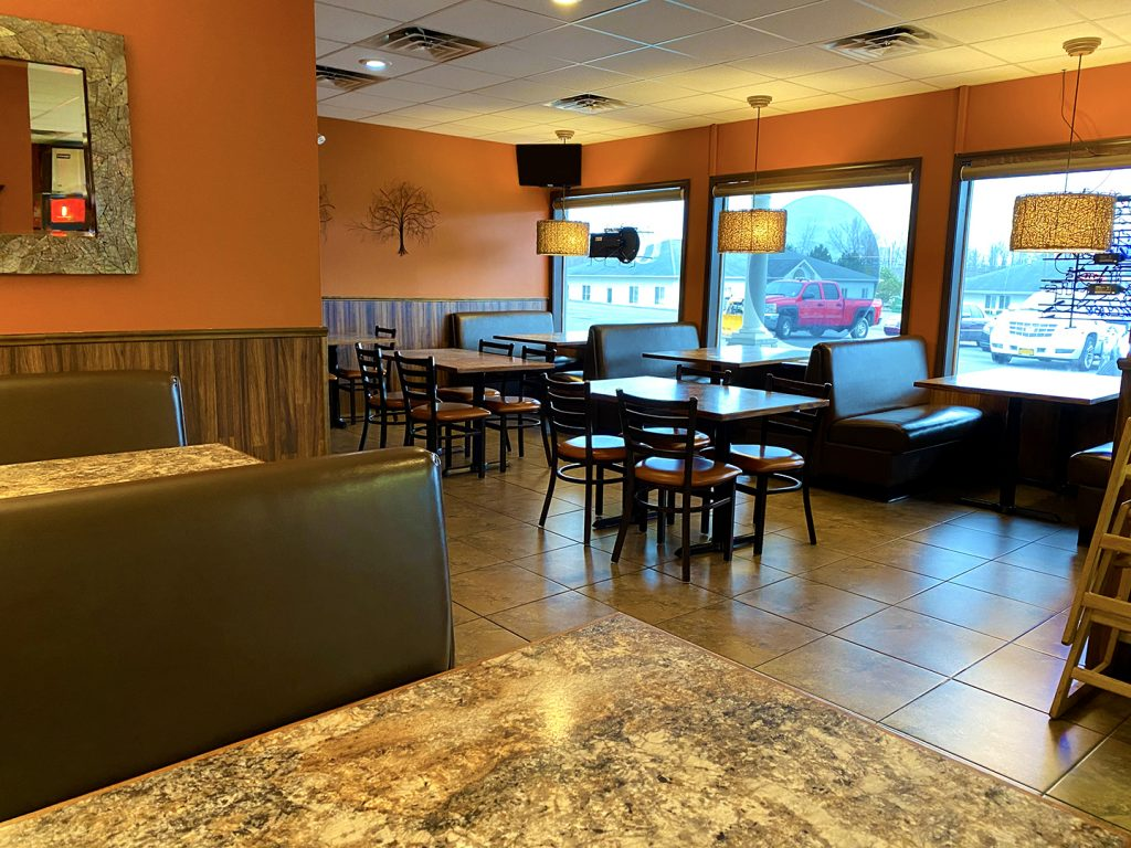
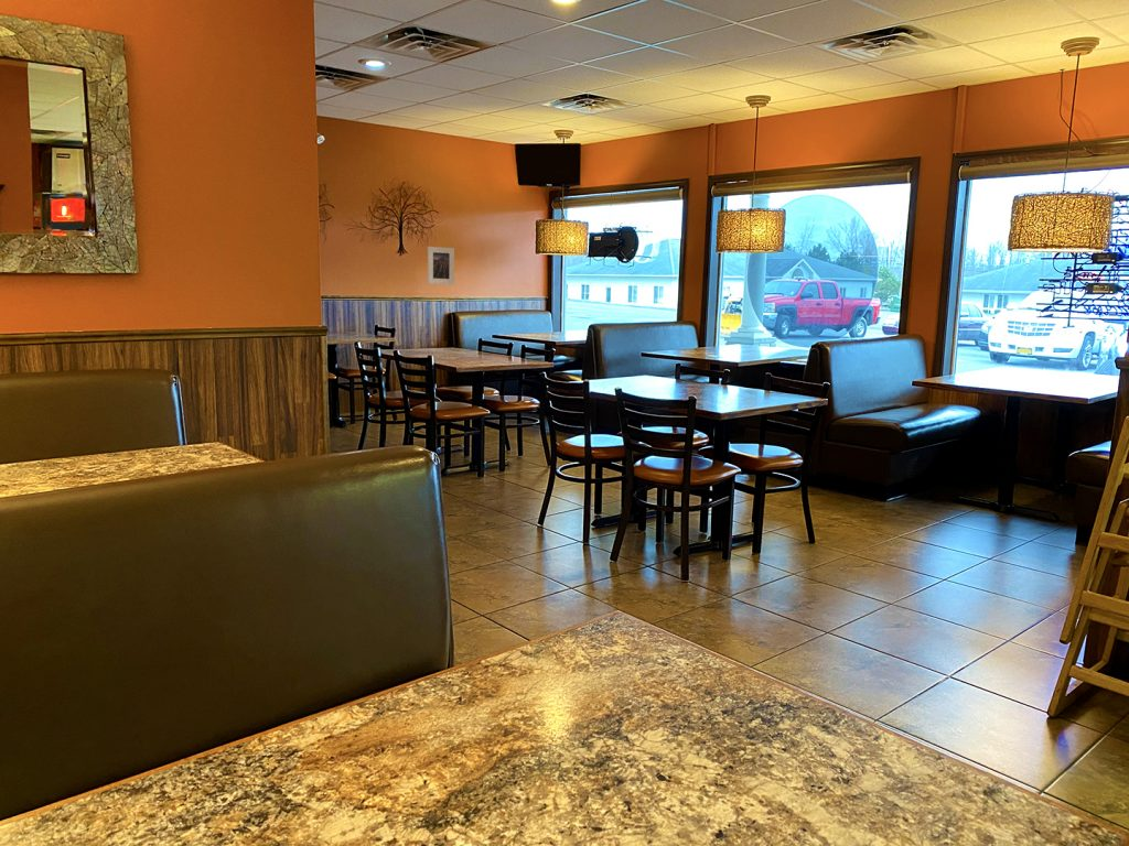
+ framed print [427,246,455,285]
